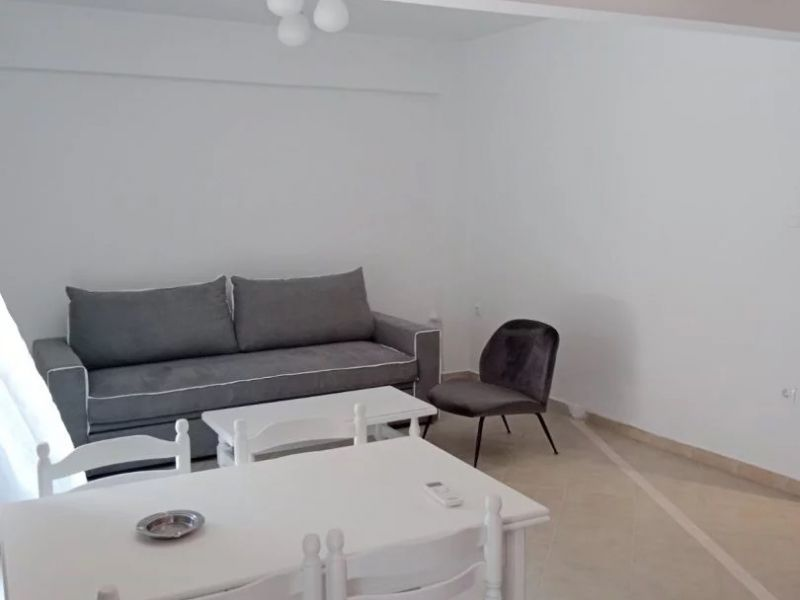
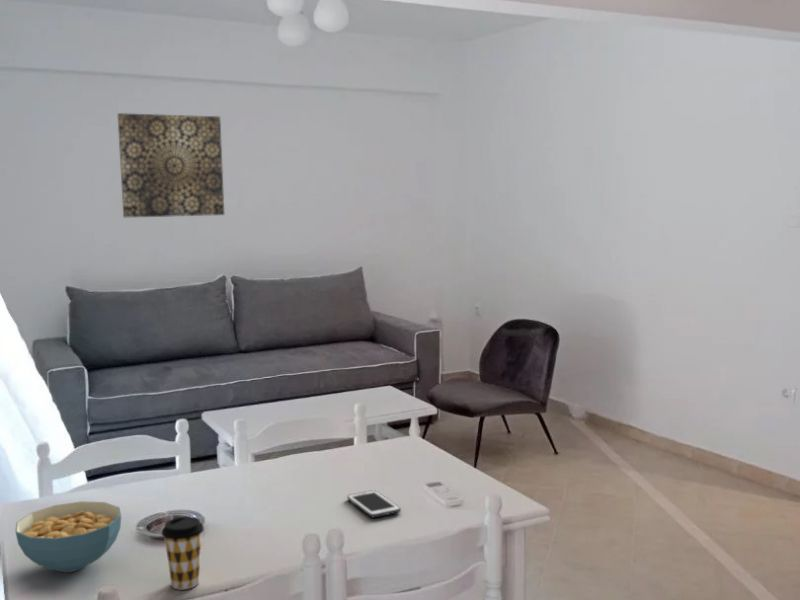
+ cell phone [346,489,402,519]
+ coffee cup [161,515,205,590]
+ wall art [117,112,225,219]
+ cereal bowl [14,500,122,573]
